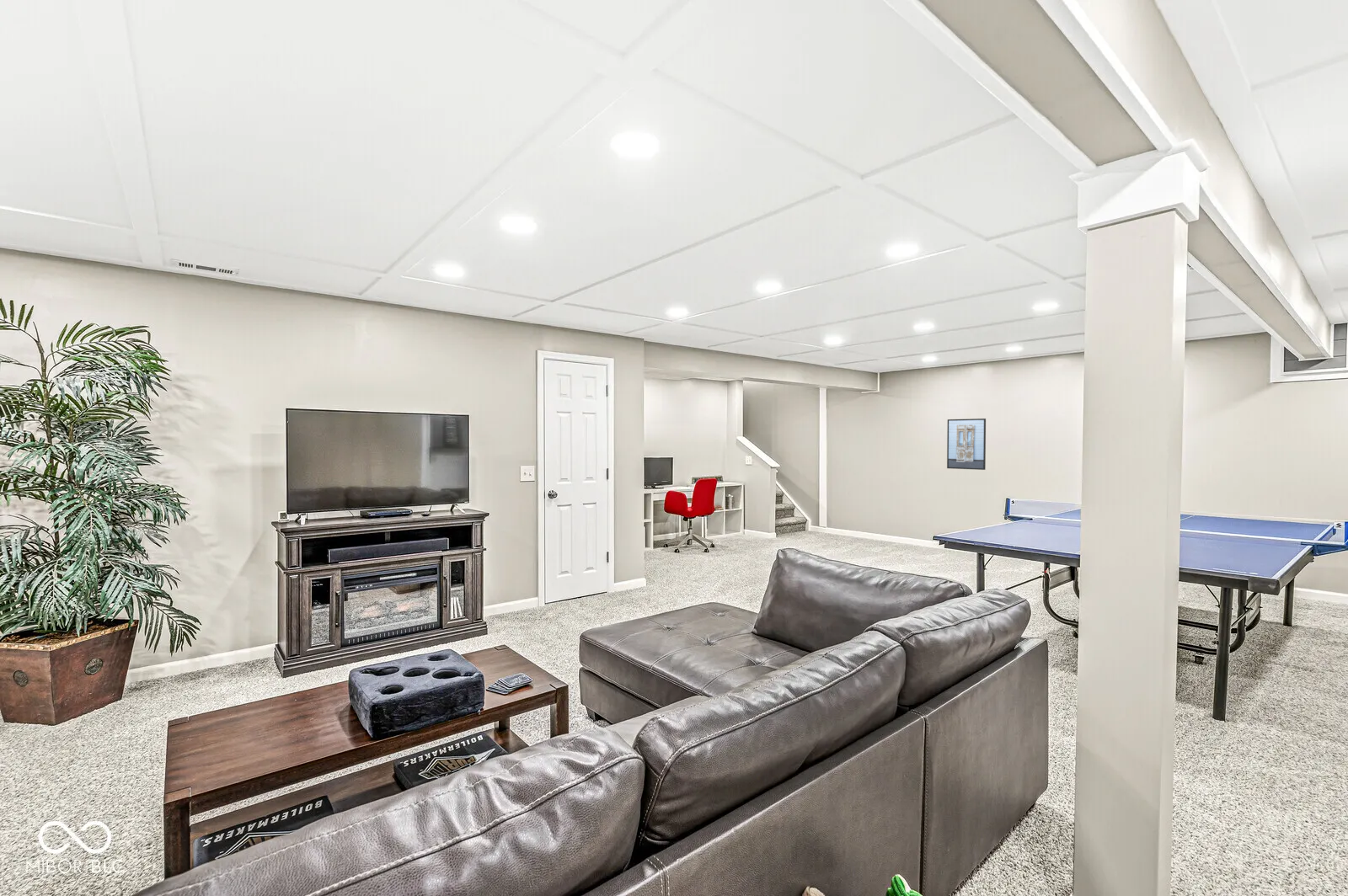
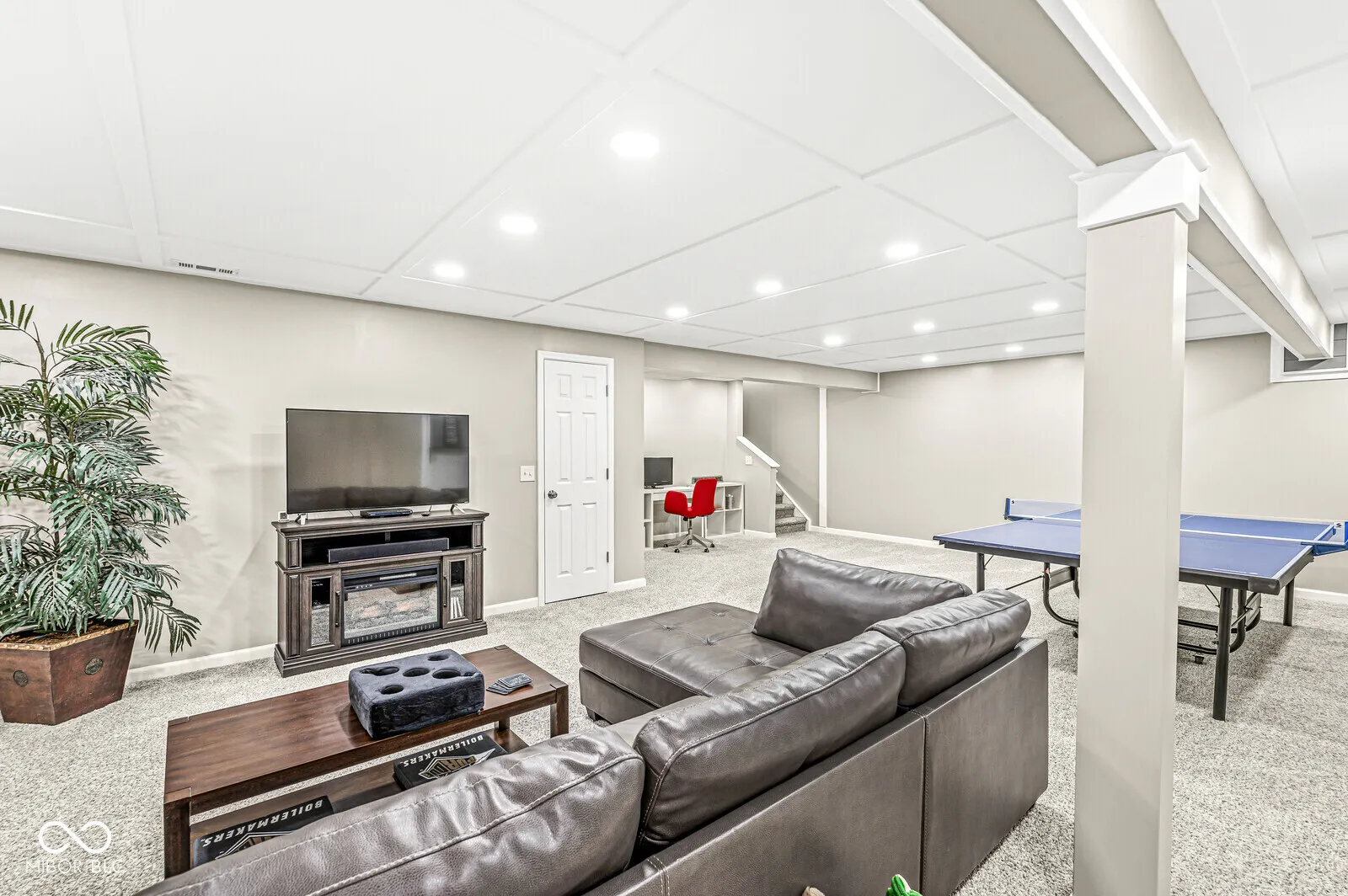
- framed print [946,418,987,471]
